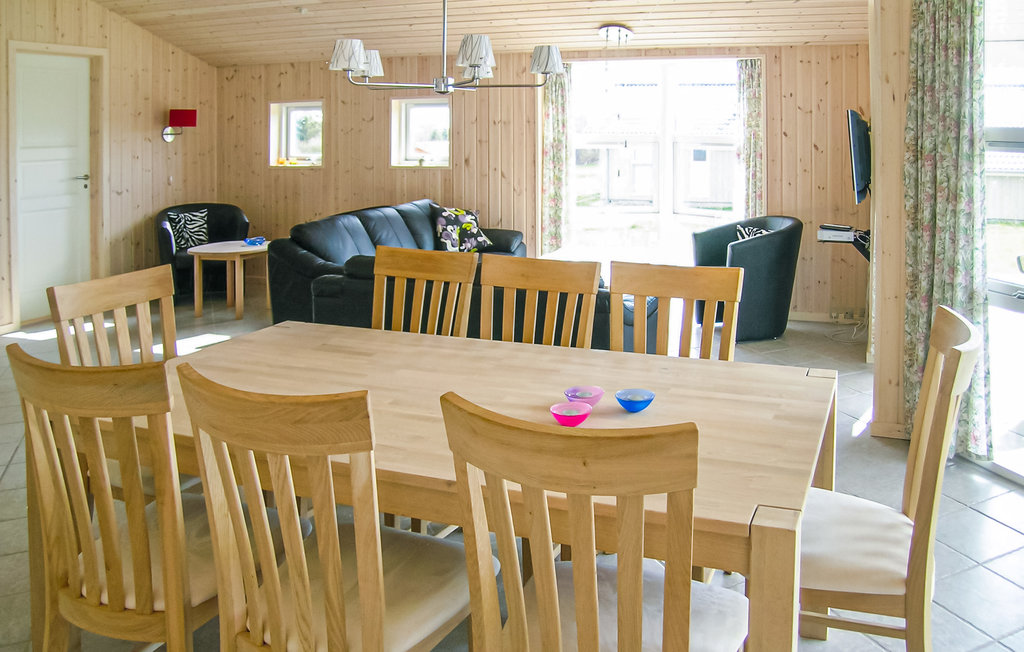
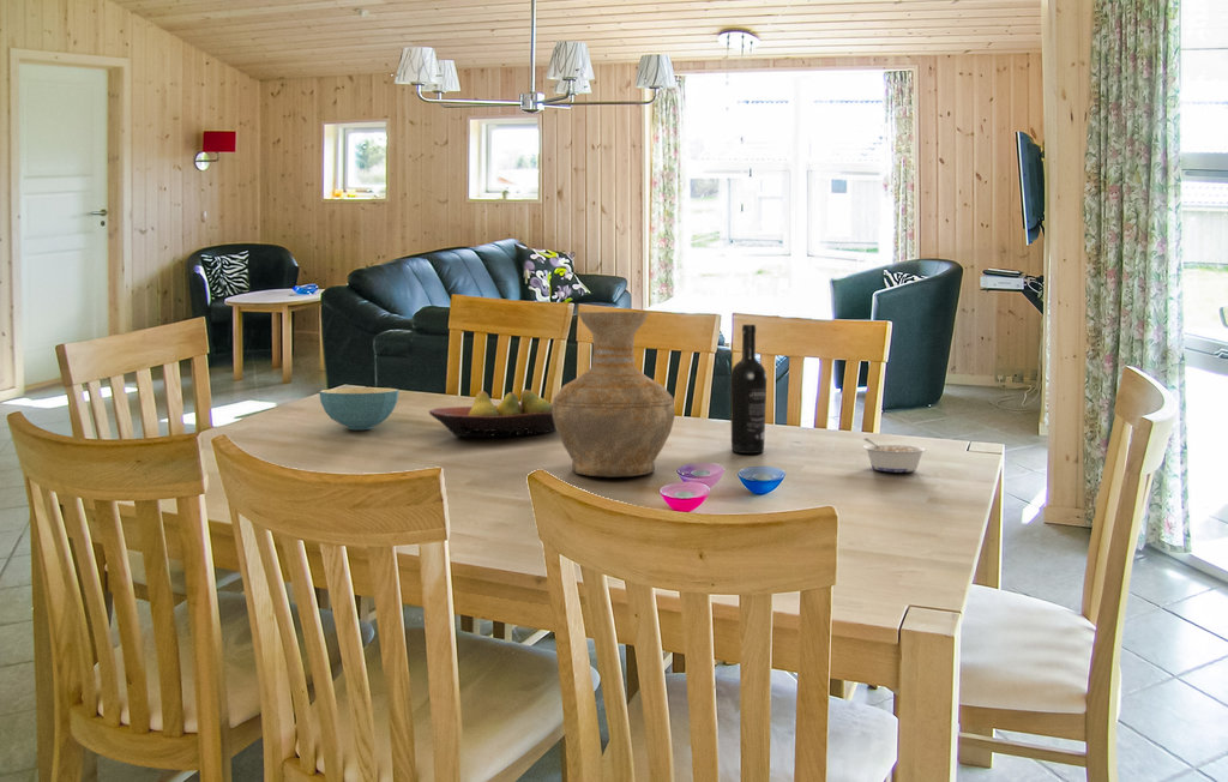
+ wine bottle [729,324,768,455]
+ fruit bowl [428,389,556,438]
+ legume [862,437,928,474]
+ vase [552,311,676,479]
+ cereal bowl [318,386,401,431]
